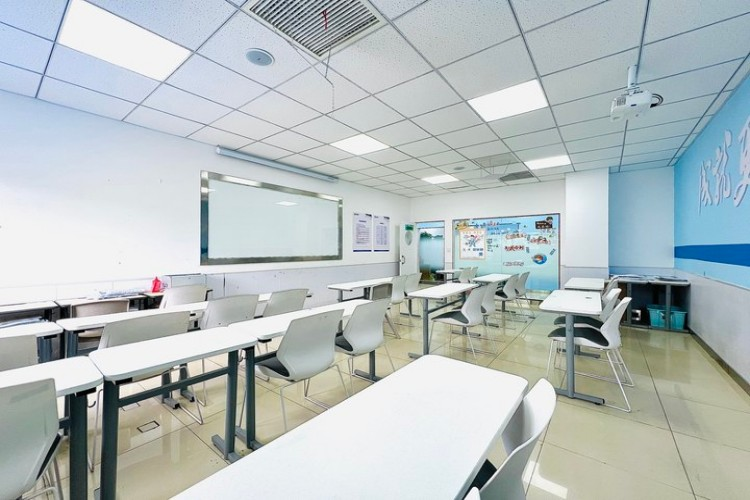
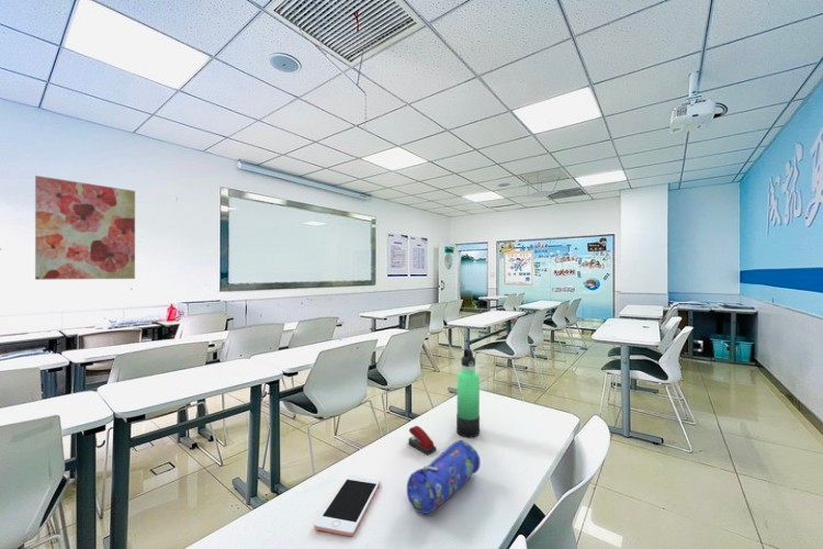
+ pencil case [406,439,482,515]
+ stapler [407,425,438,456]
+ thermos bottle [455,348,481,438]
+ cell phone [314,474,381,537]
+ wall art [34,175,136,281]
